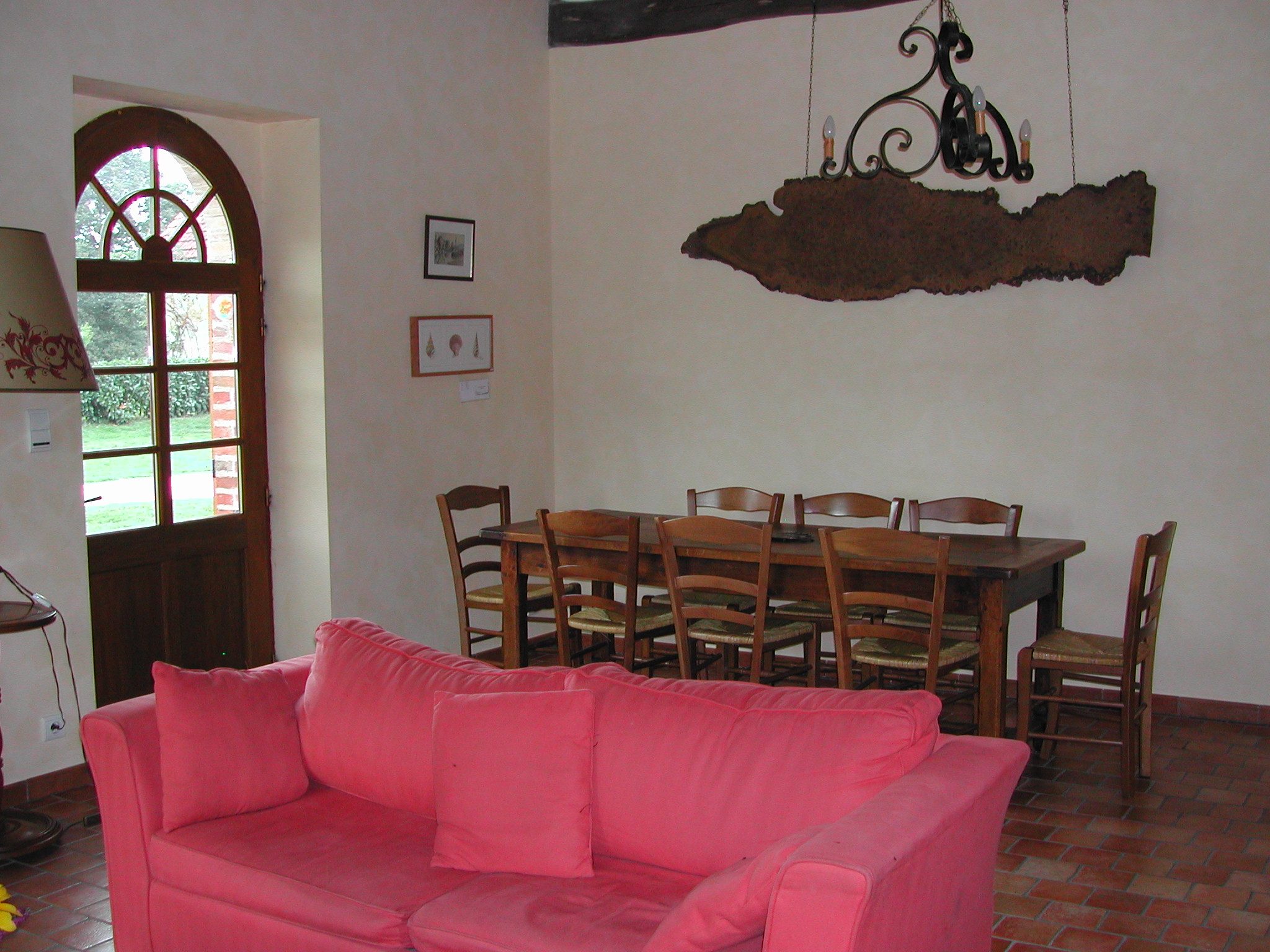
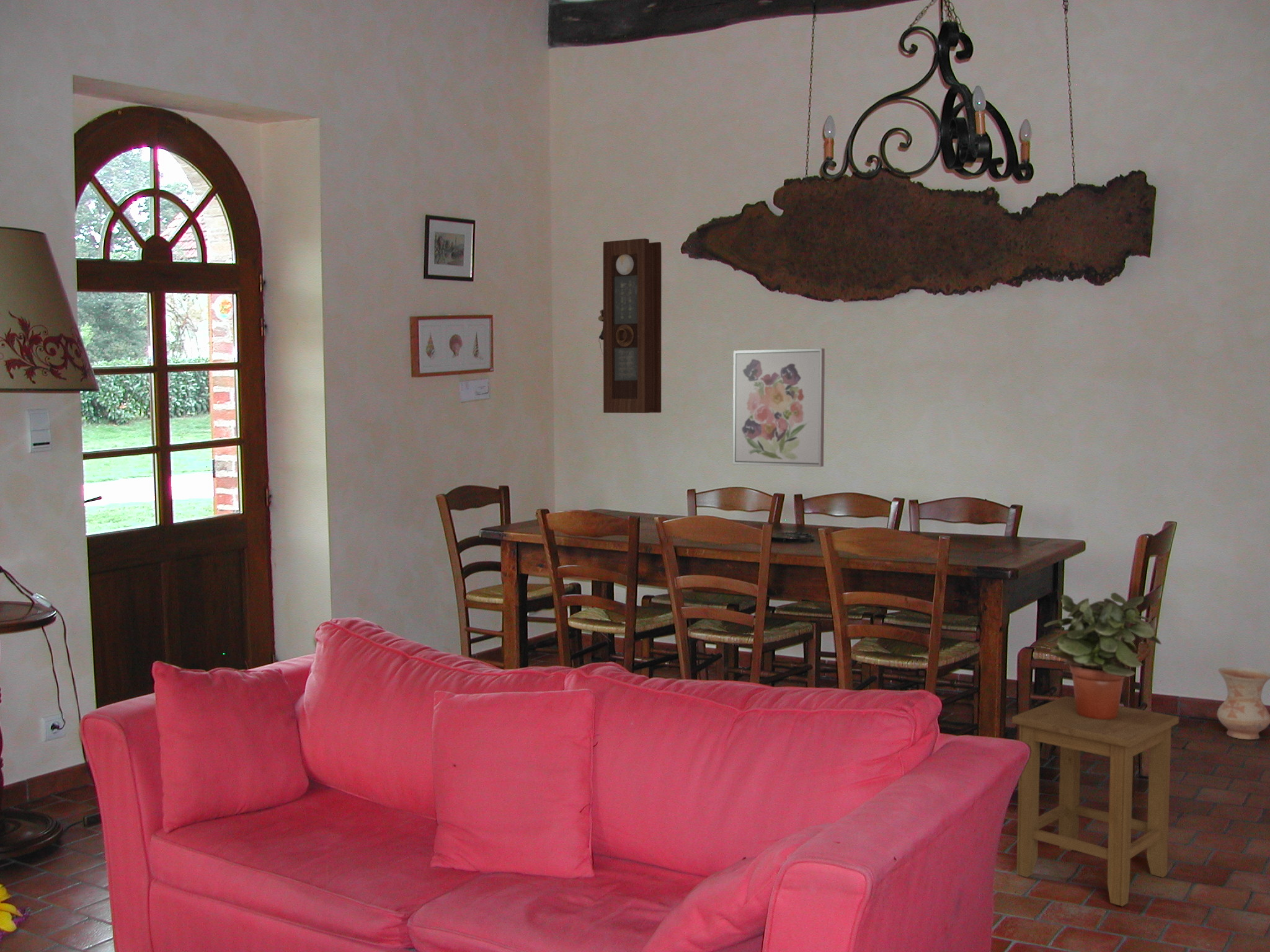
+ stool [1011,695,1179,907]
+ wall art [732,348,825,467]
+ potted plant [1043,592,1162,720]
+ pendulum clock [598,238,662,413]
+ ceramic jug [1216,666,1270,740]
